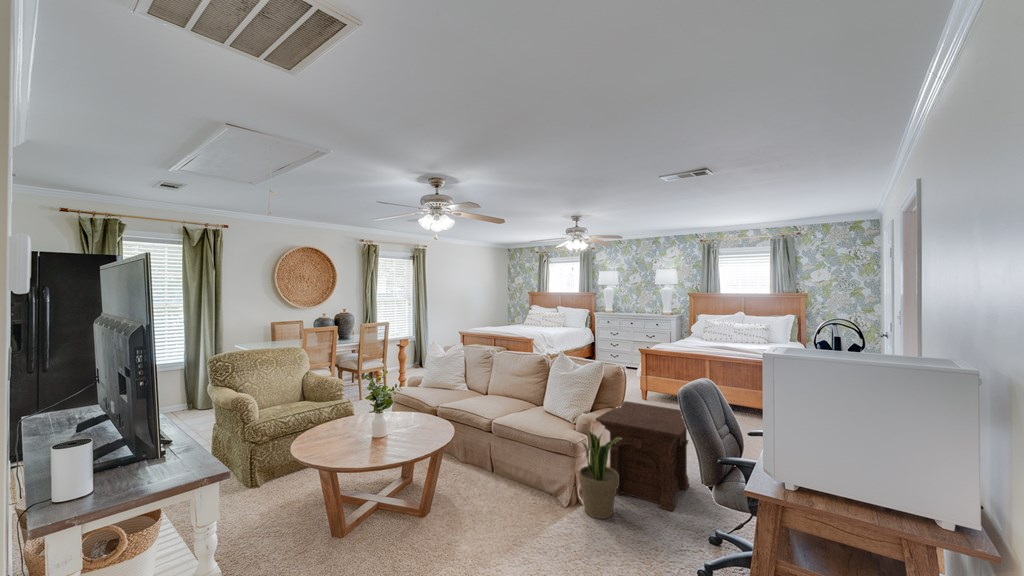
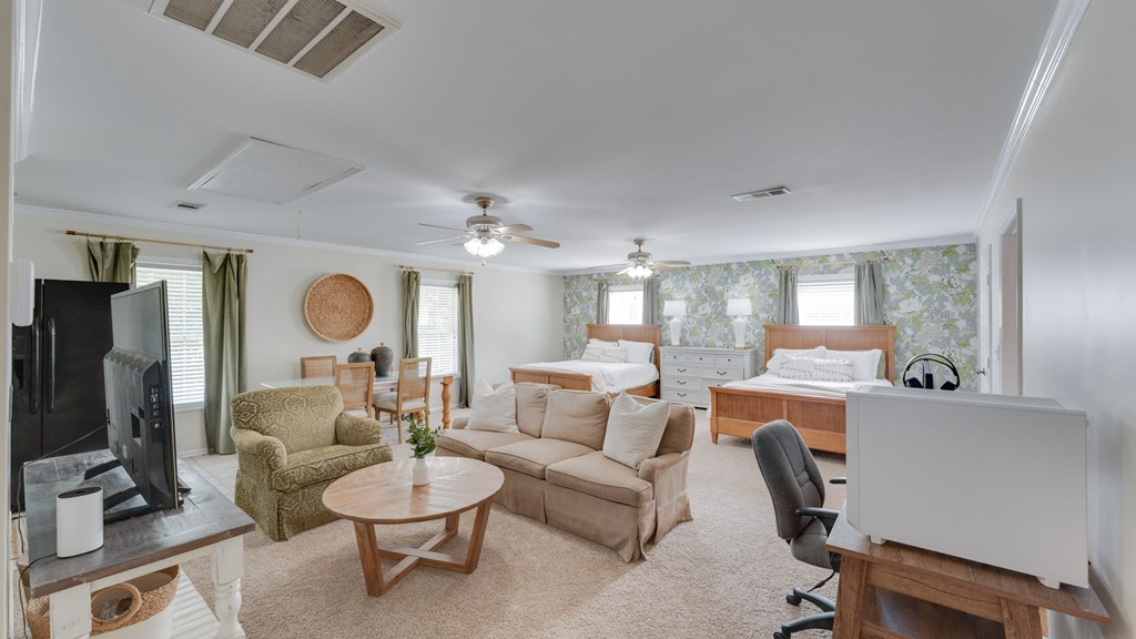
- potted plant [578,430,622,520]
- side table [595,400,691,513]
